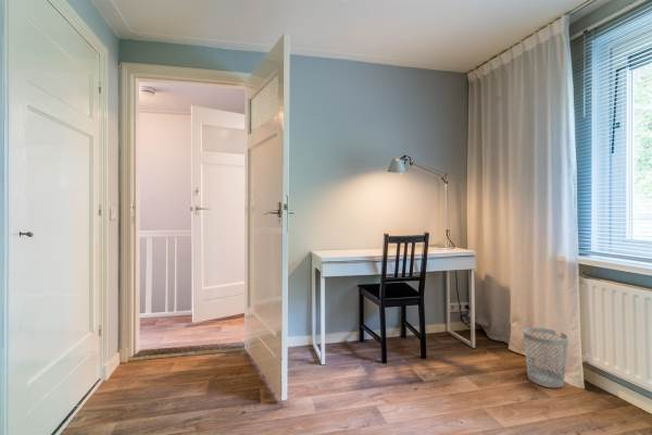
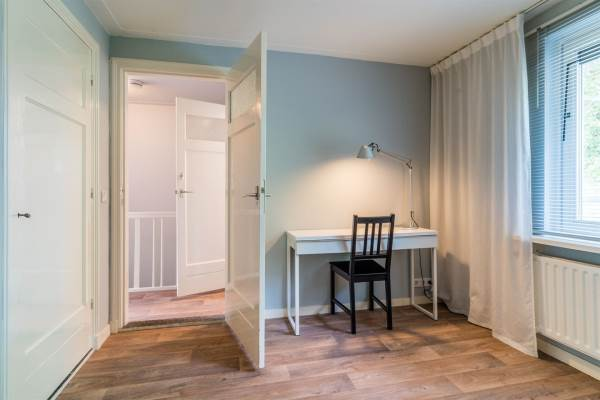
- wastebasket [523,326,569,389]
